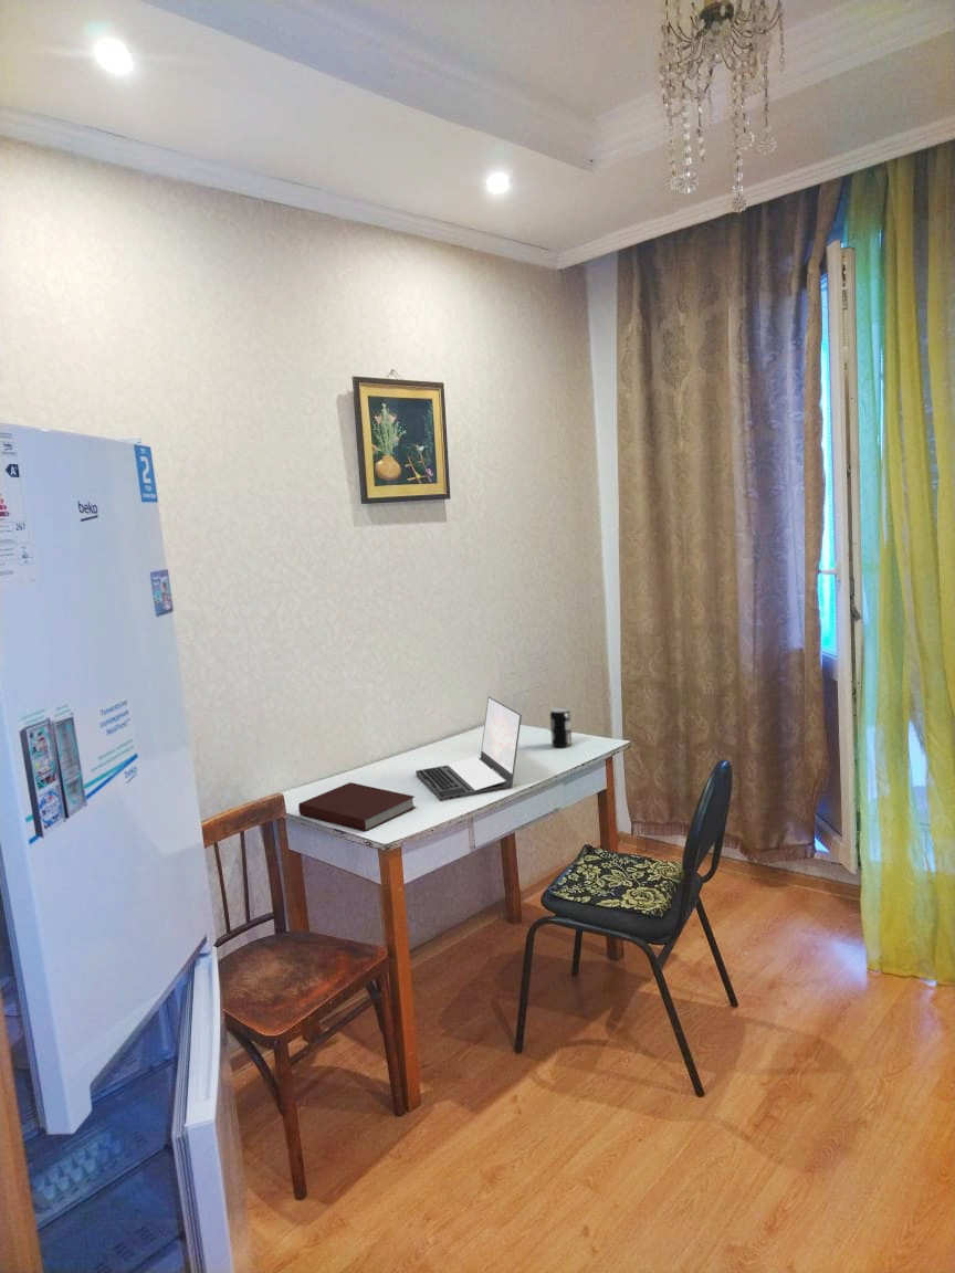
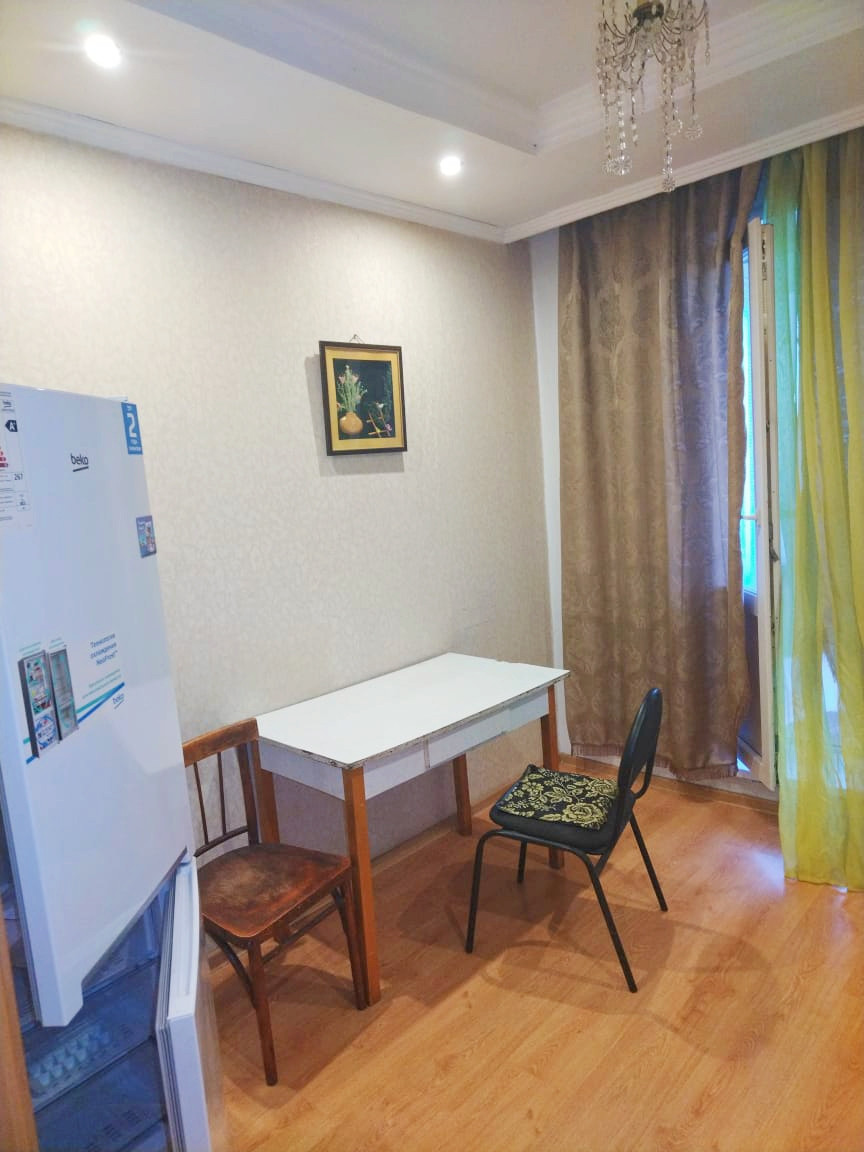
- beverage can [549,706,573,748]
- notebook [297,781,417,832]
- laptop [414,695,523,802]
